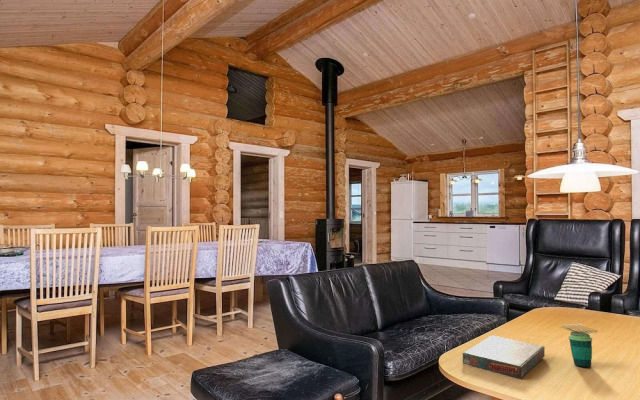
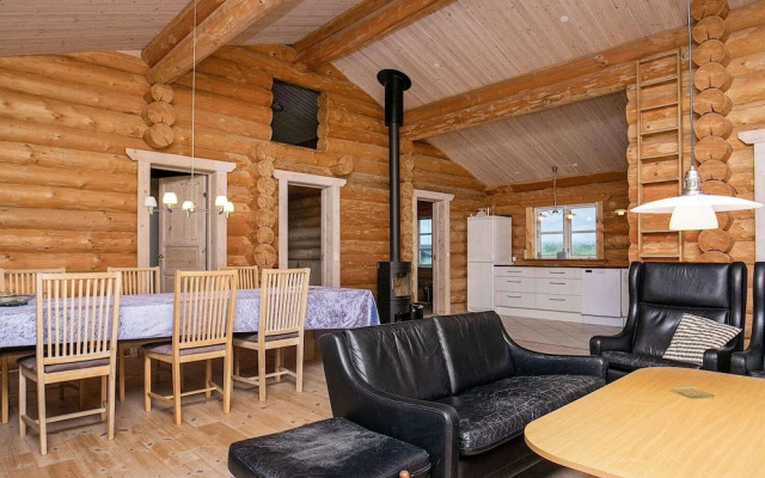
- cup [567,330,593,369]
- board game [462,334,546,380]
